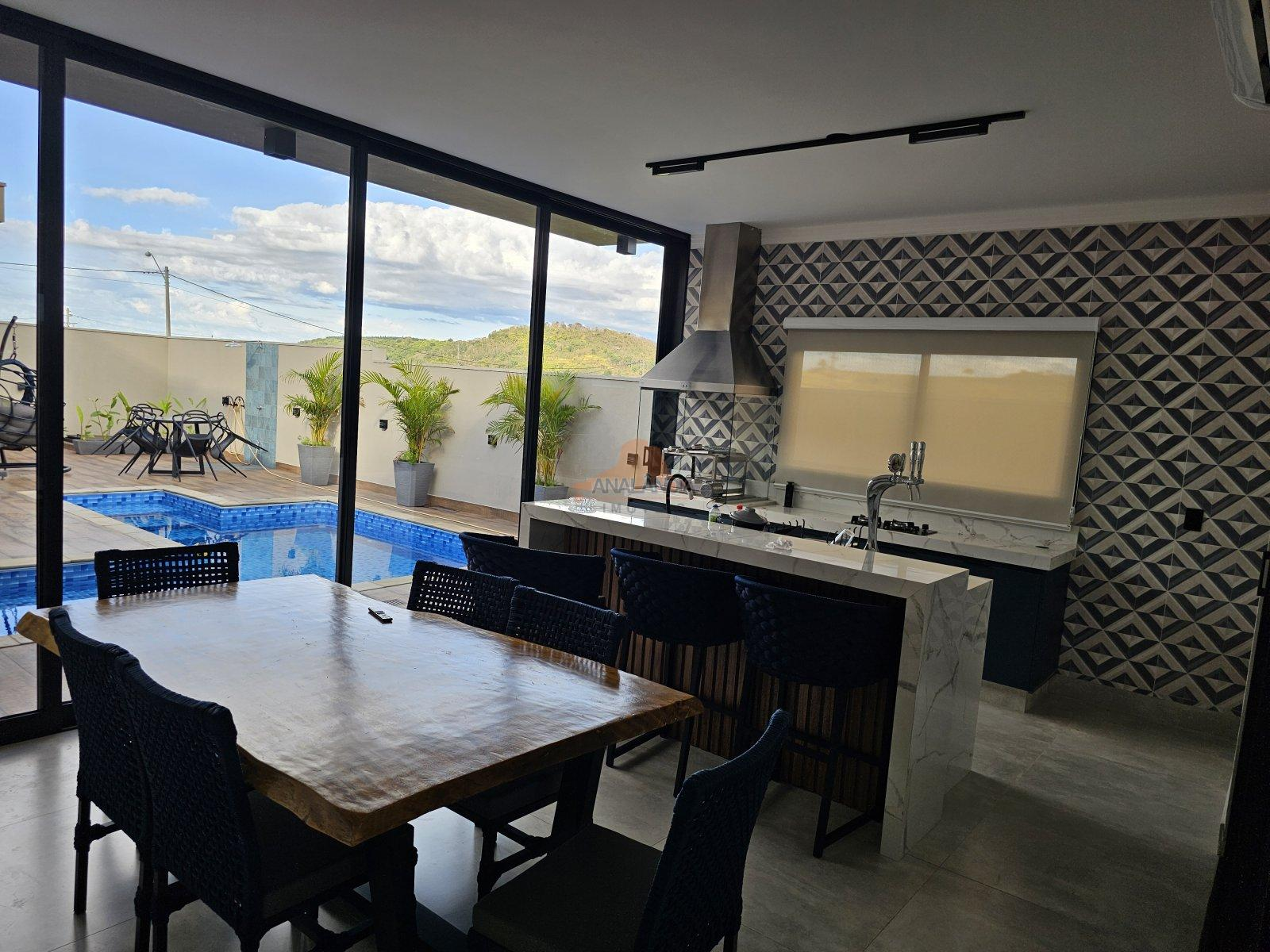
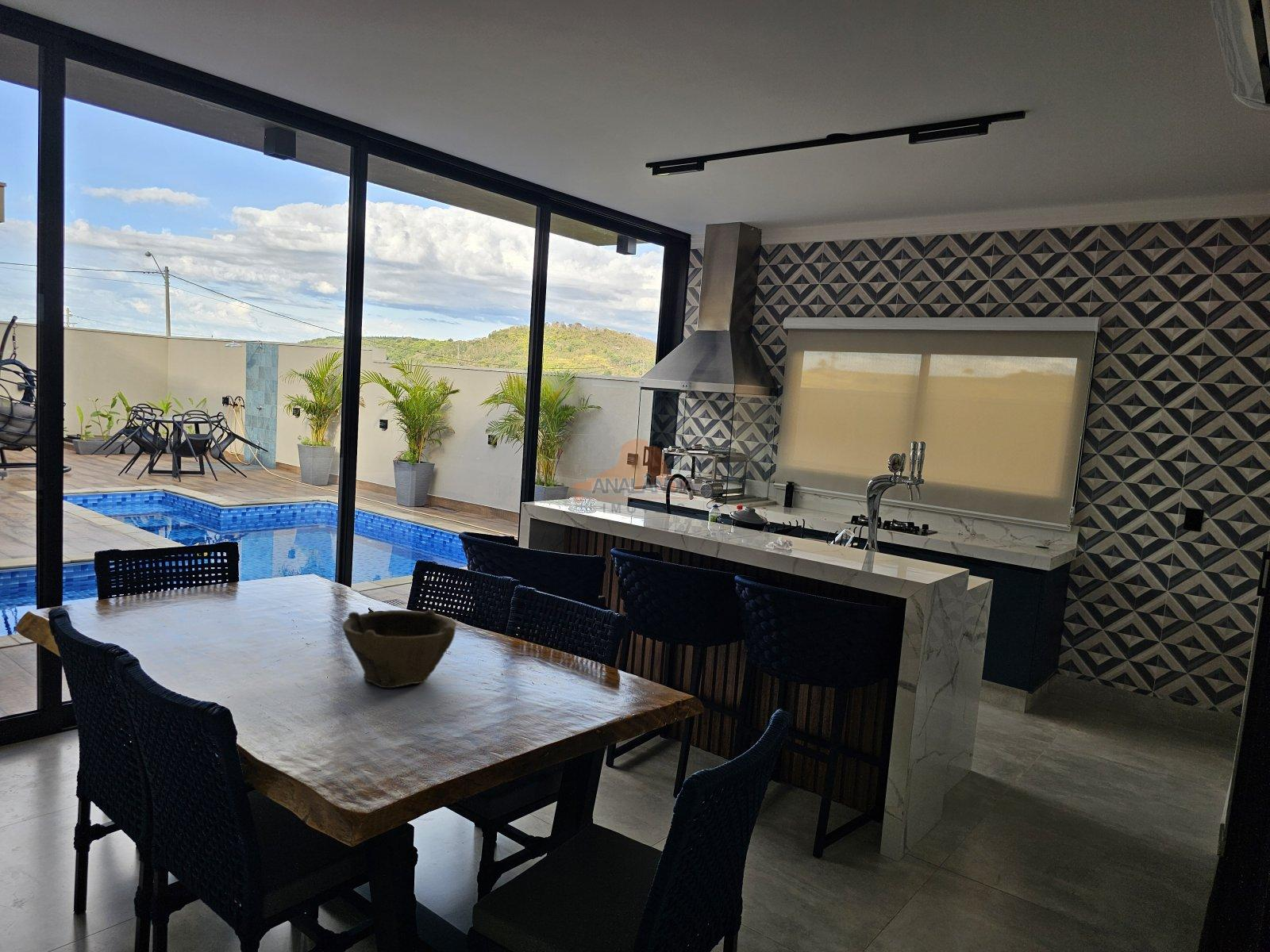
+ bowl [341,609,457,689]
